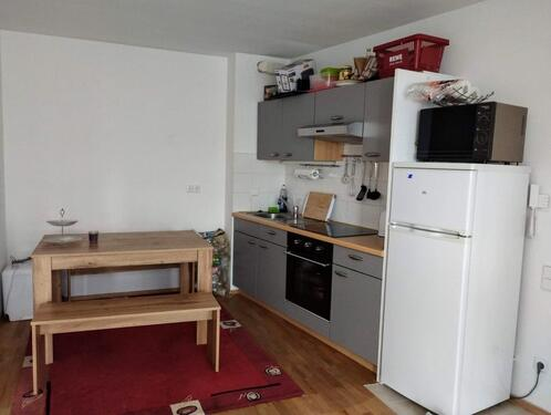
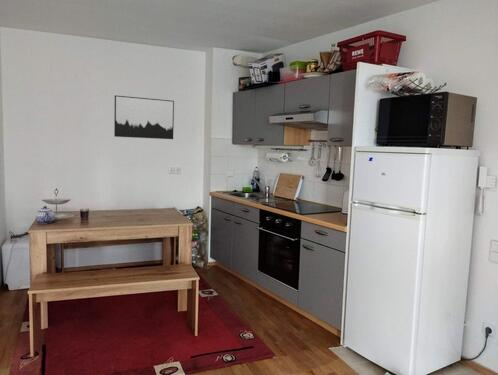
+ teapot [35,205,56,224]
+ wall art [113,95,175,140]
